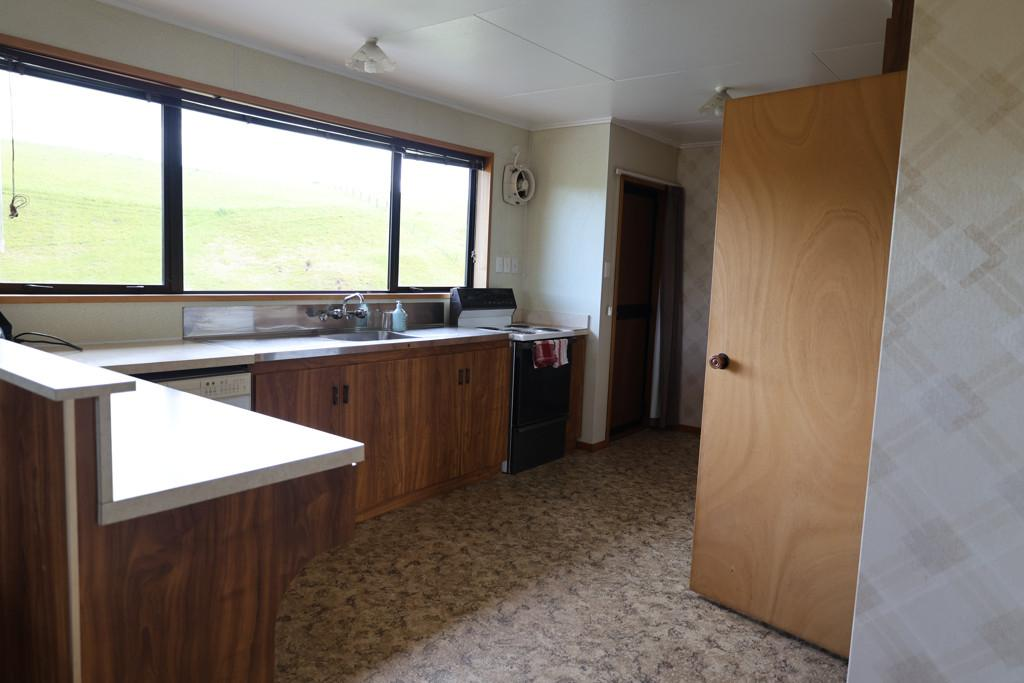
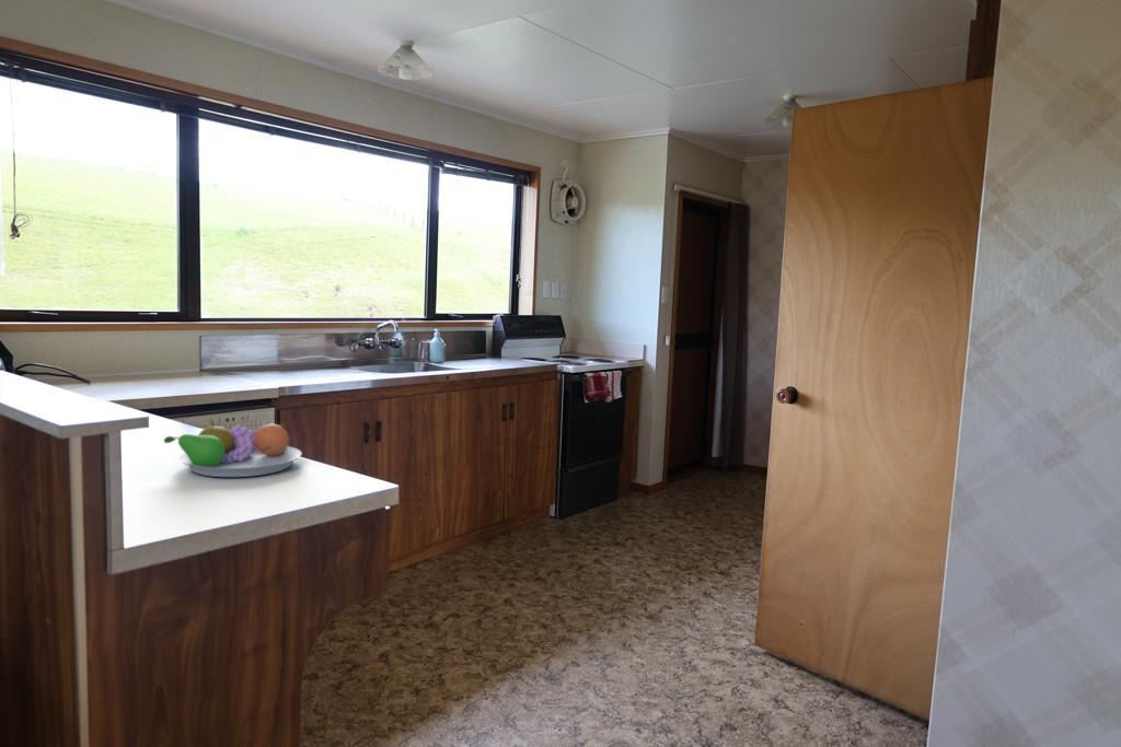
+ fruit bowl [163,417,303,478]
